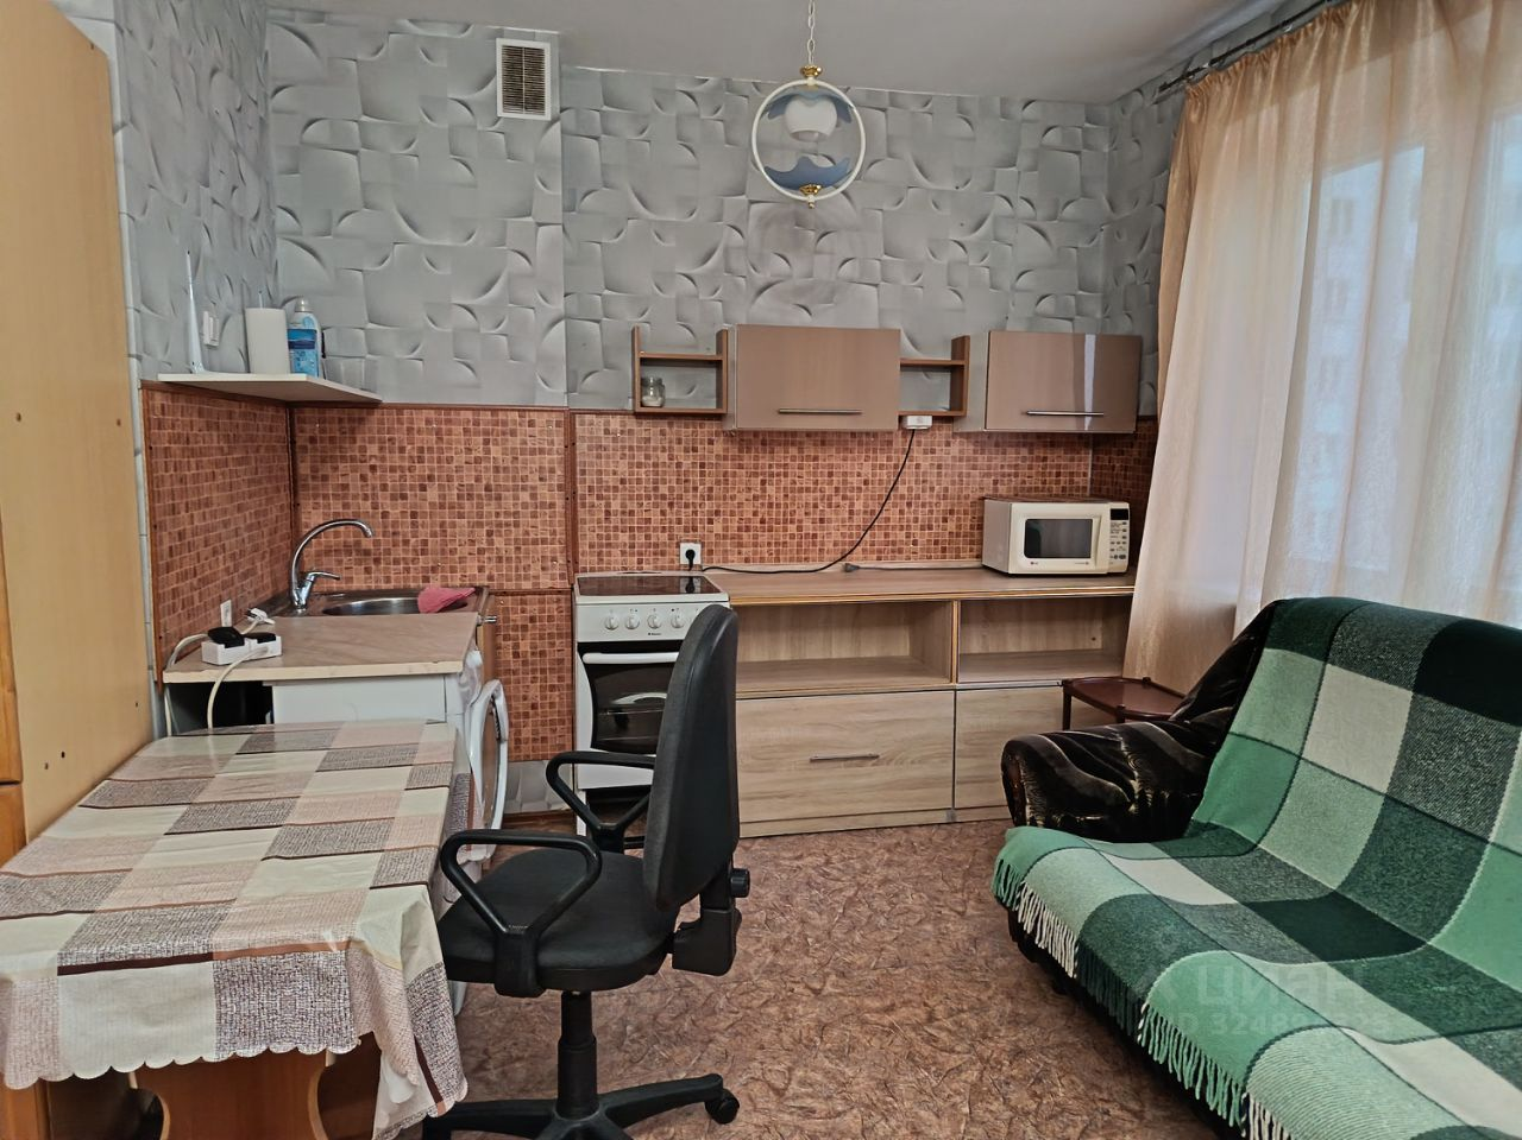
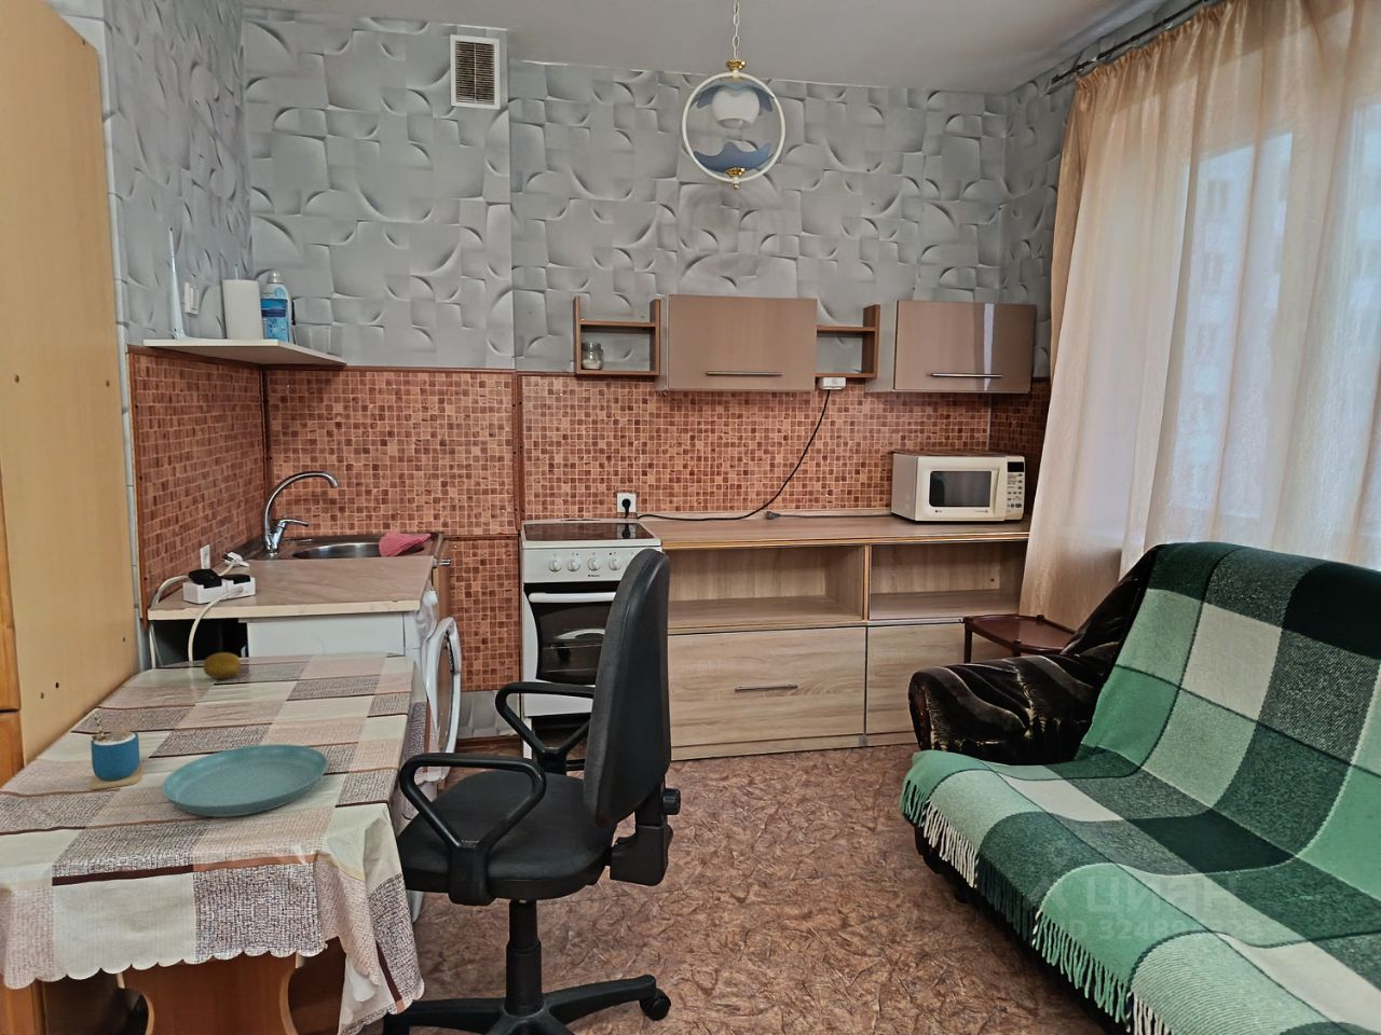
+ saucer [161,743,329,819]
+ cup [88,712,145,790]
+ fruit [202,651,241,681]
